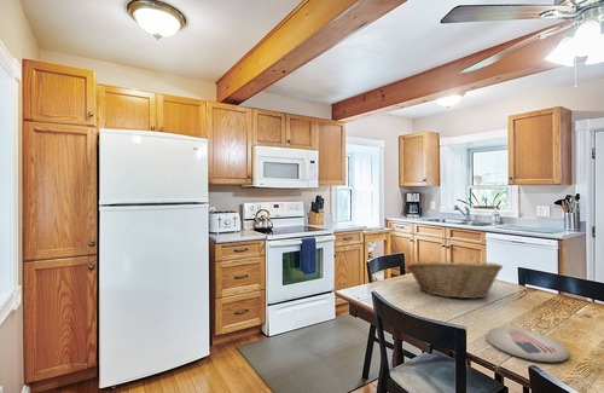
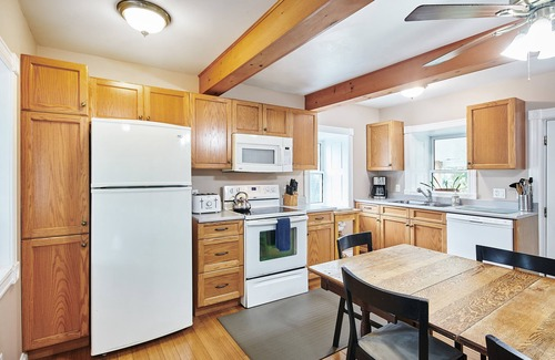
- fruit basket [405,260,504,300]
- plate [484,326,570,363]
